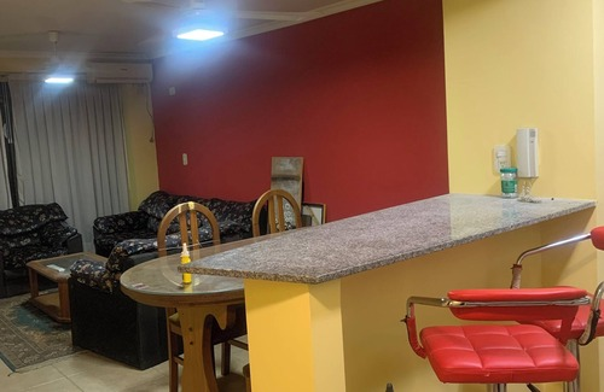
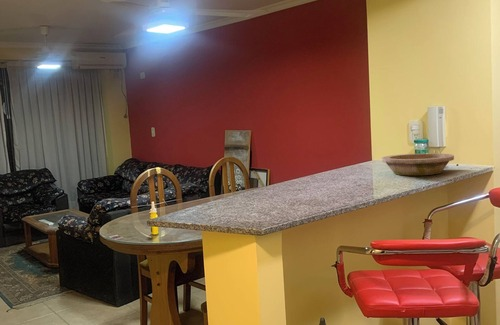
+ bowl [381,152,455,176]
